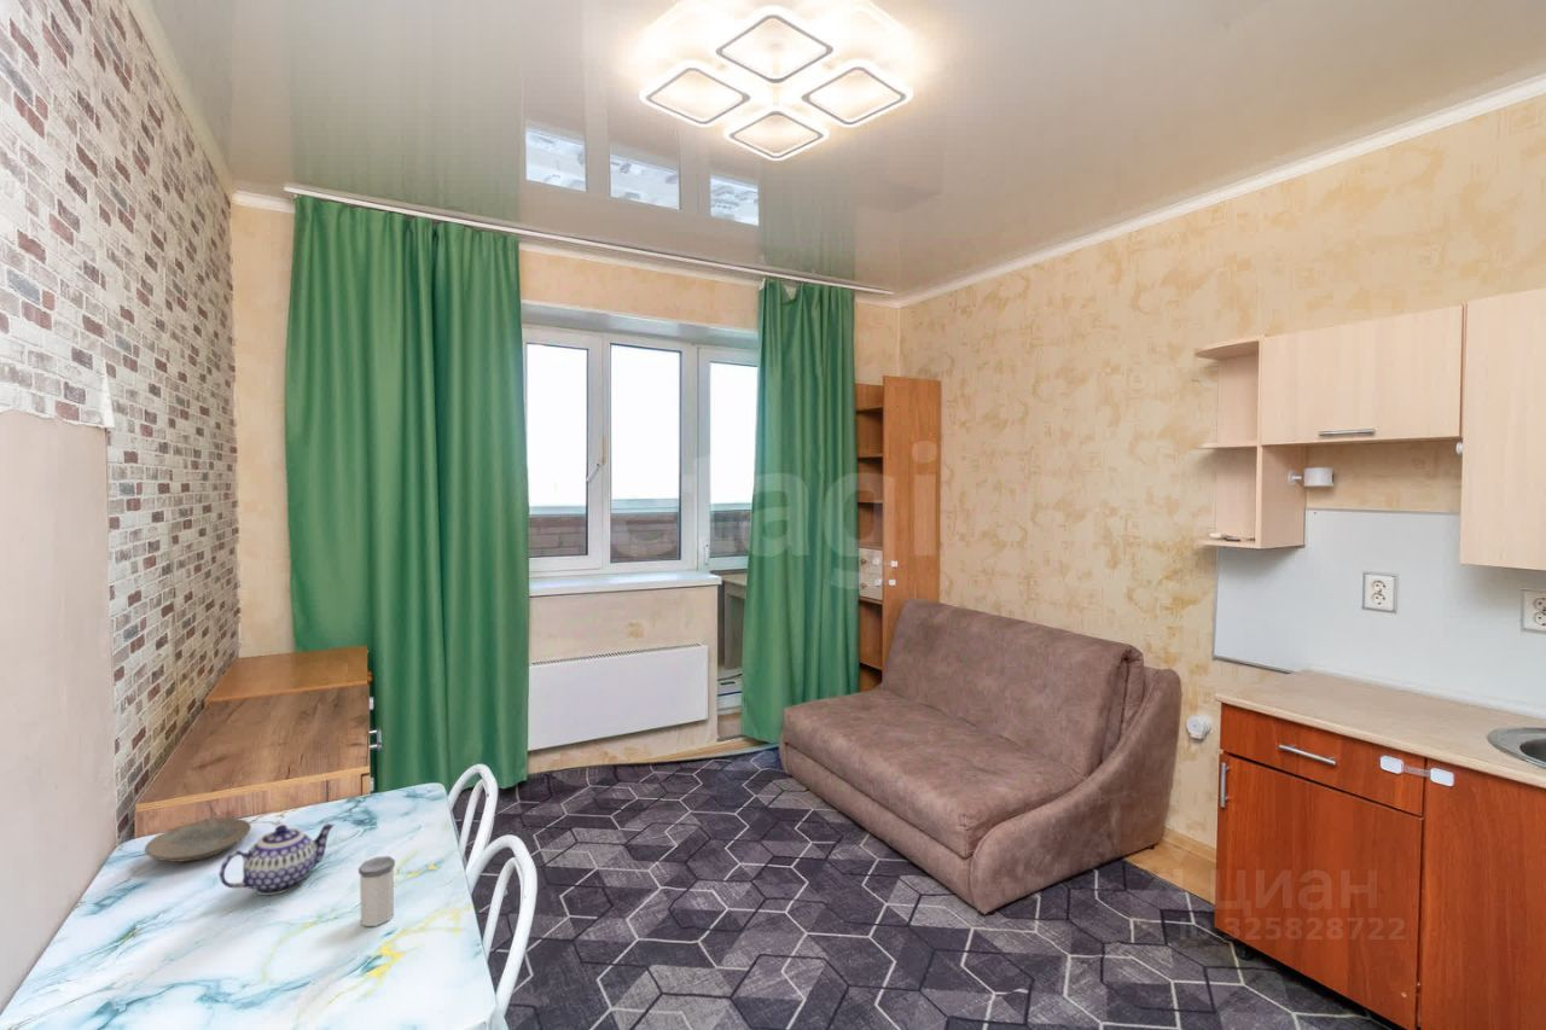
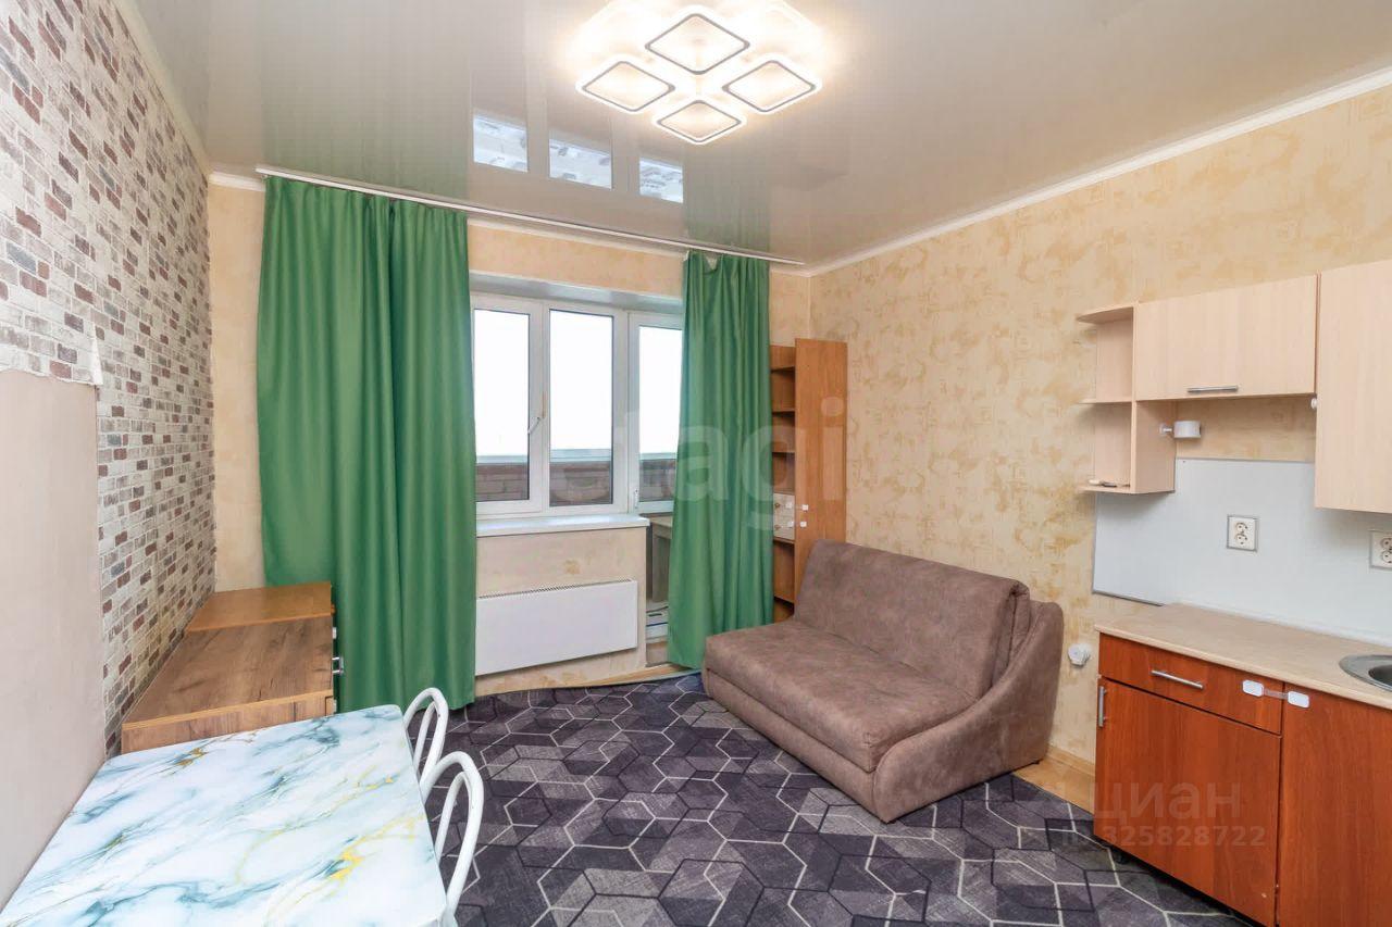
- plate [144,816,252,863]
- teapot [217,822,336,896]
- salt shaker [358,855,396,927]
